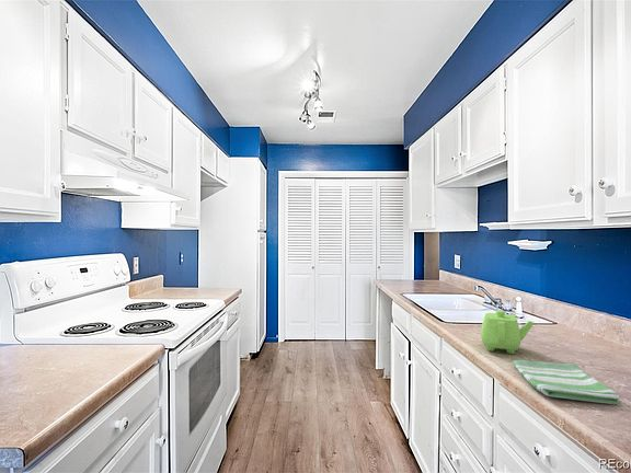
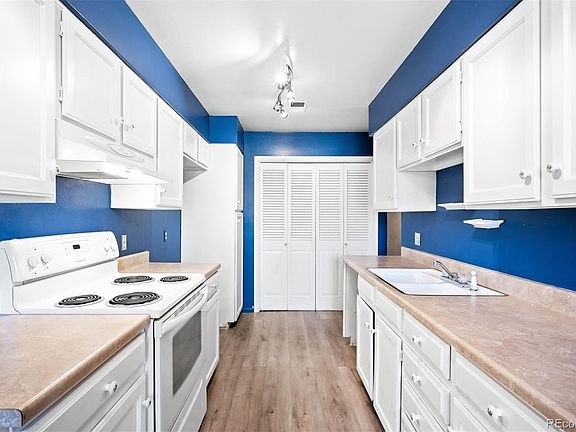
- teapot [480,310,535,355]
- dish towel [512,359,622,405]
